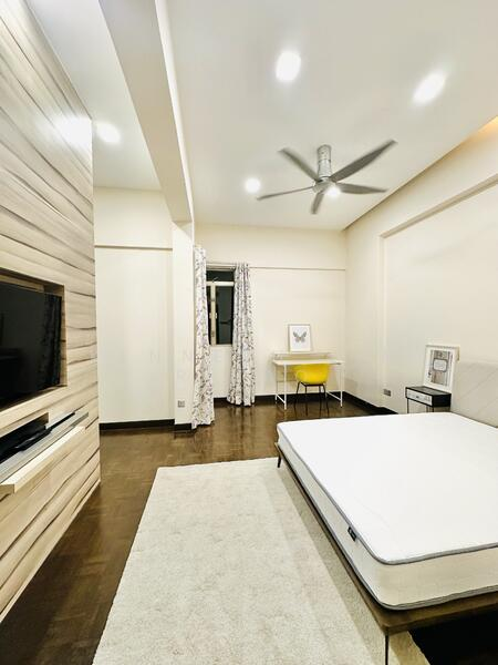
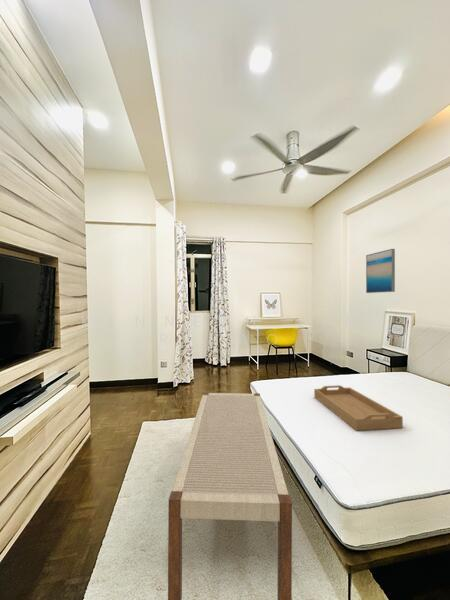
+ wall art [365,248,396,294]
+ serving tray [313,384,404,432]
+ bench [167,392,293,600]
